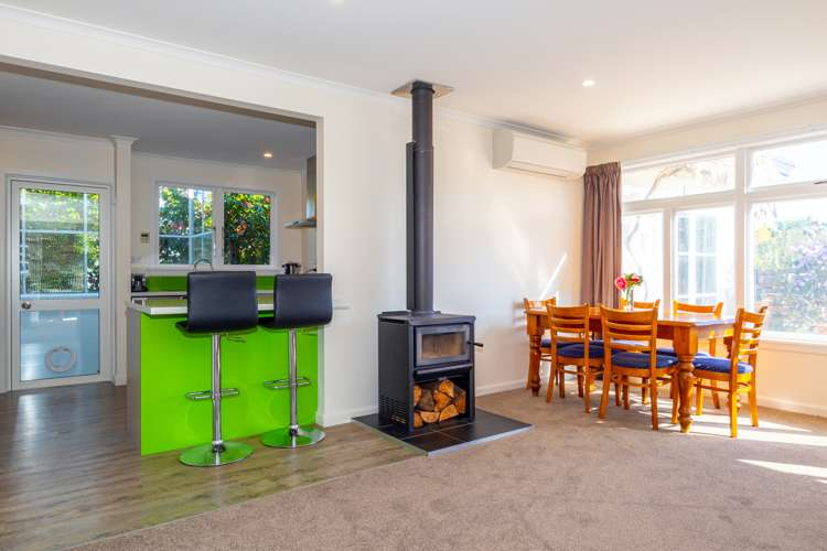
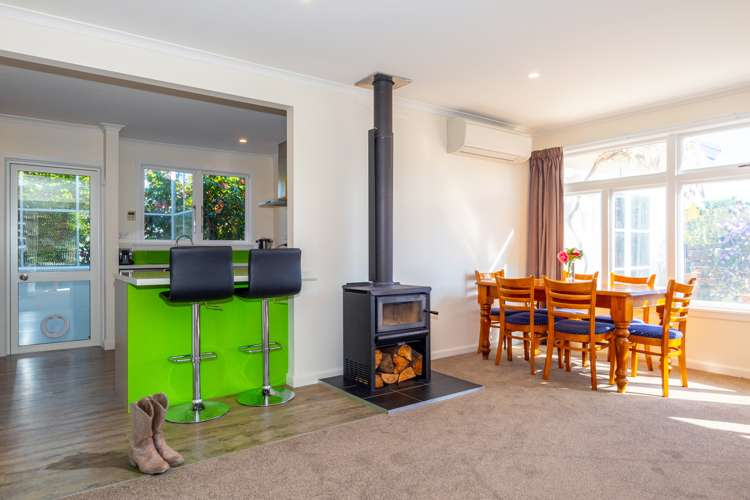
+ boots [127,391,186,475]
